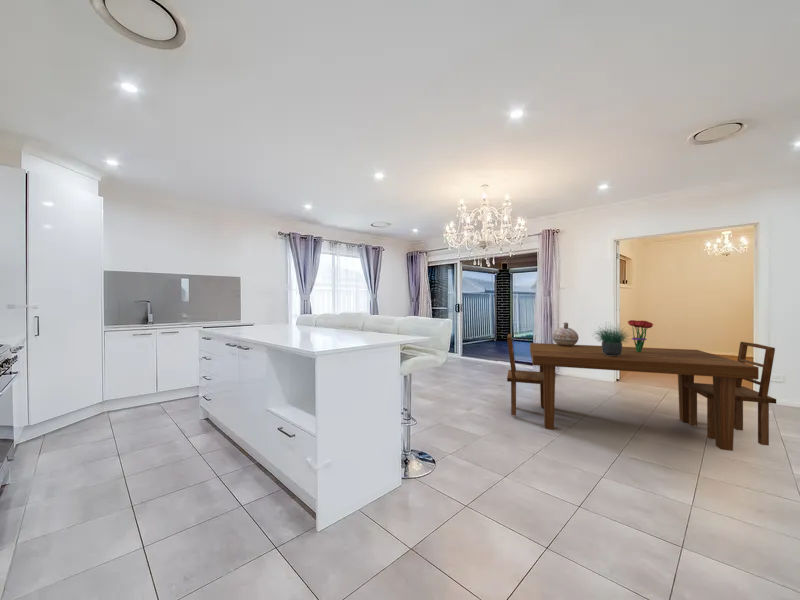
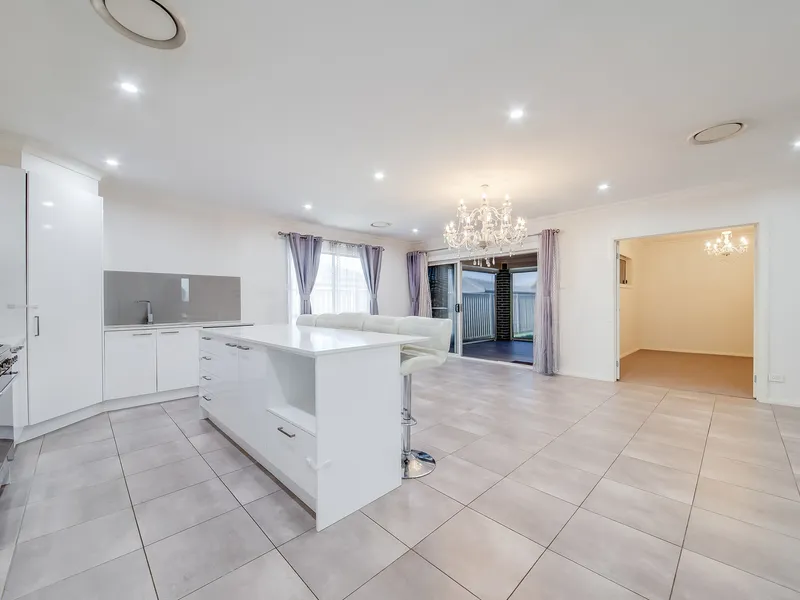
- bouquet [627,319,654,352]
- potted plant [591,322,635,356]
- ceramic vessel [551,321,580,346]
- dining table [506,333,777,452]
